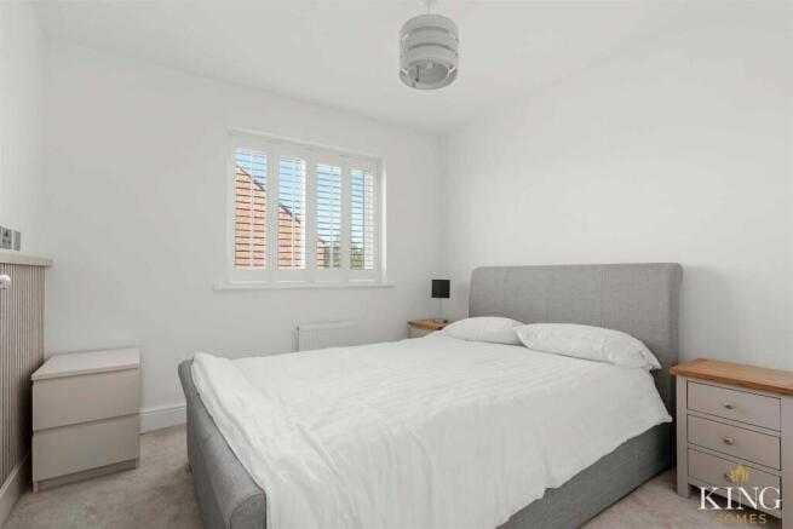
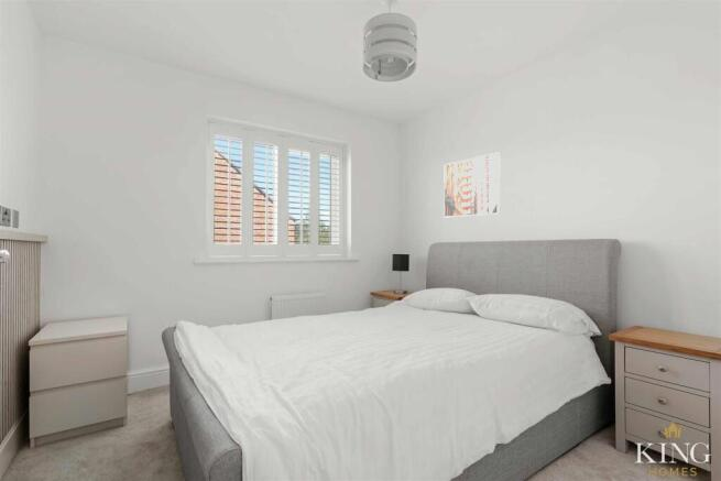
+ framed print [443,151,502,218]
